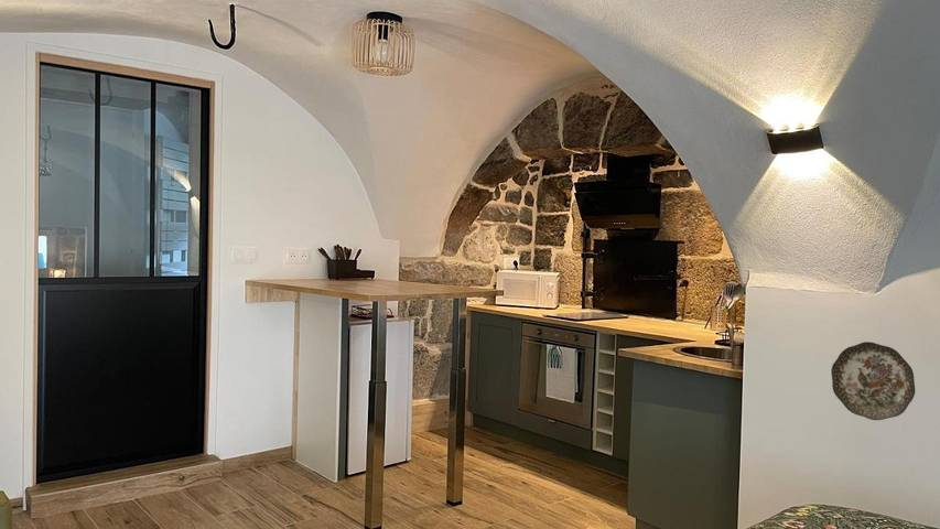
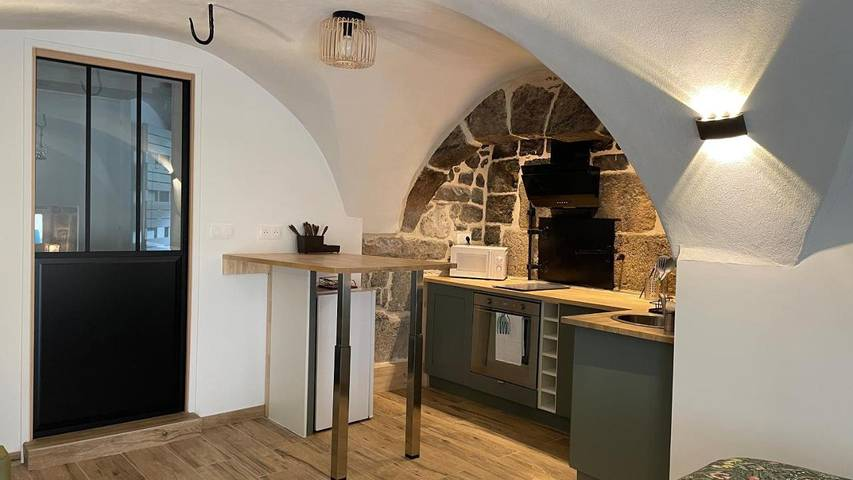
- decorative plate [830,341,916,421]
